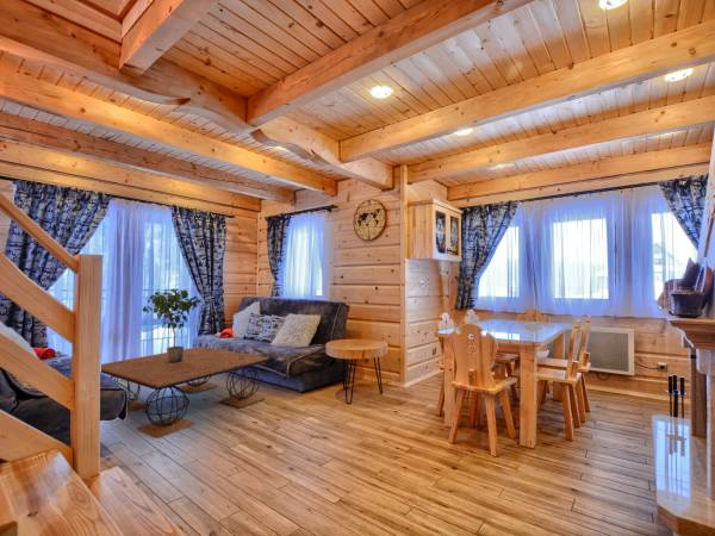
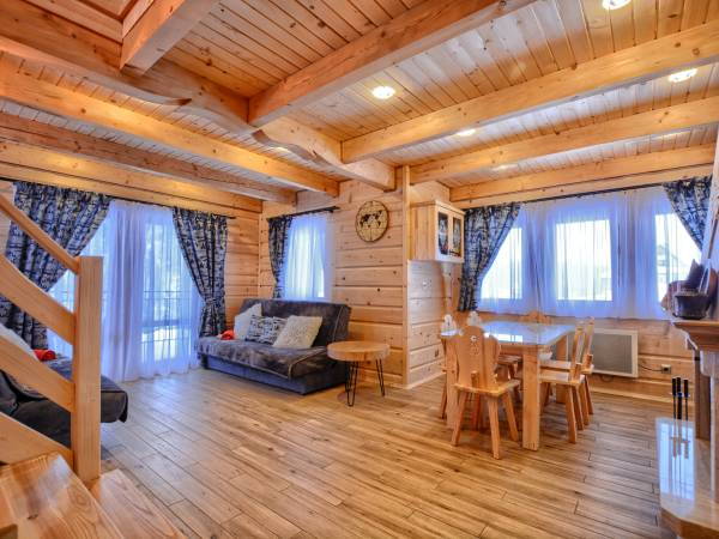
- potted plant [142,287,203,363]
- coffee table [100,345,269,440]
